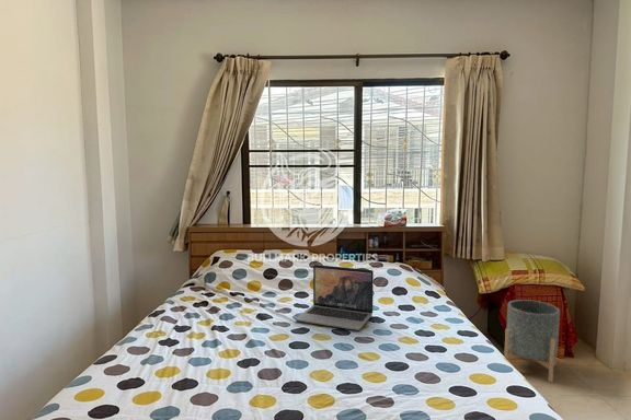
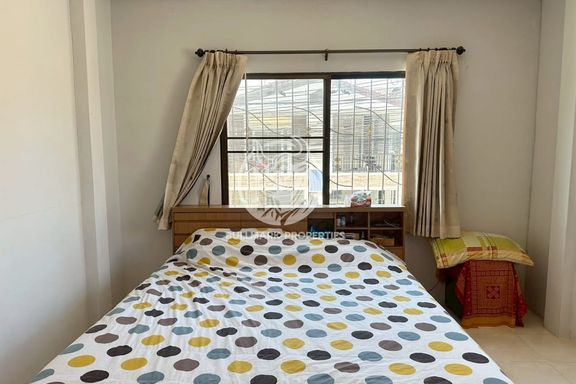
- laptop [295,264,375,331]
- planter [503,299,561,384]
